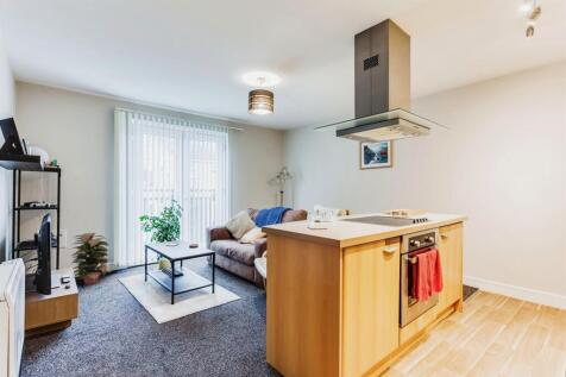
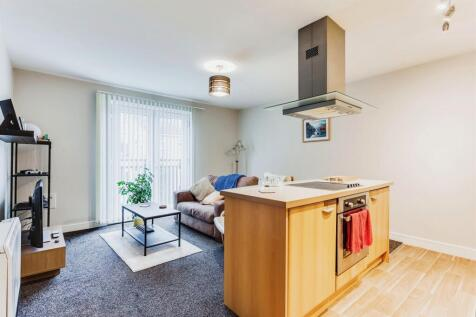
- decorative plant [70,232,112,285]
